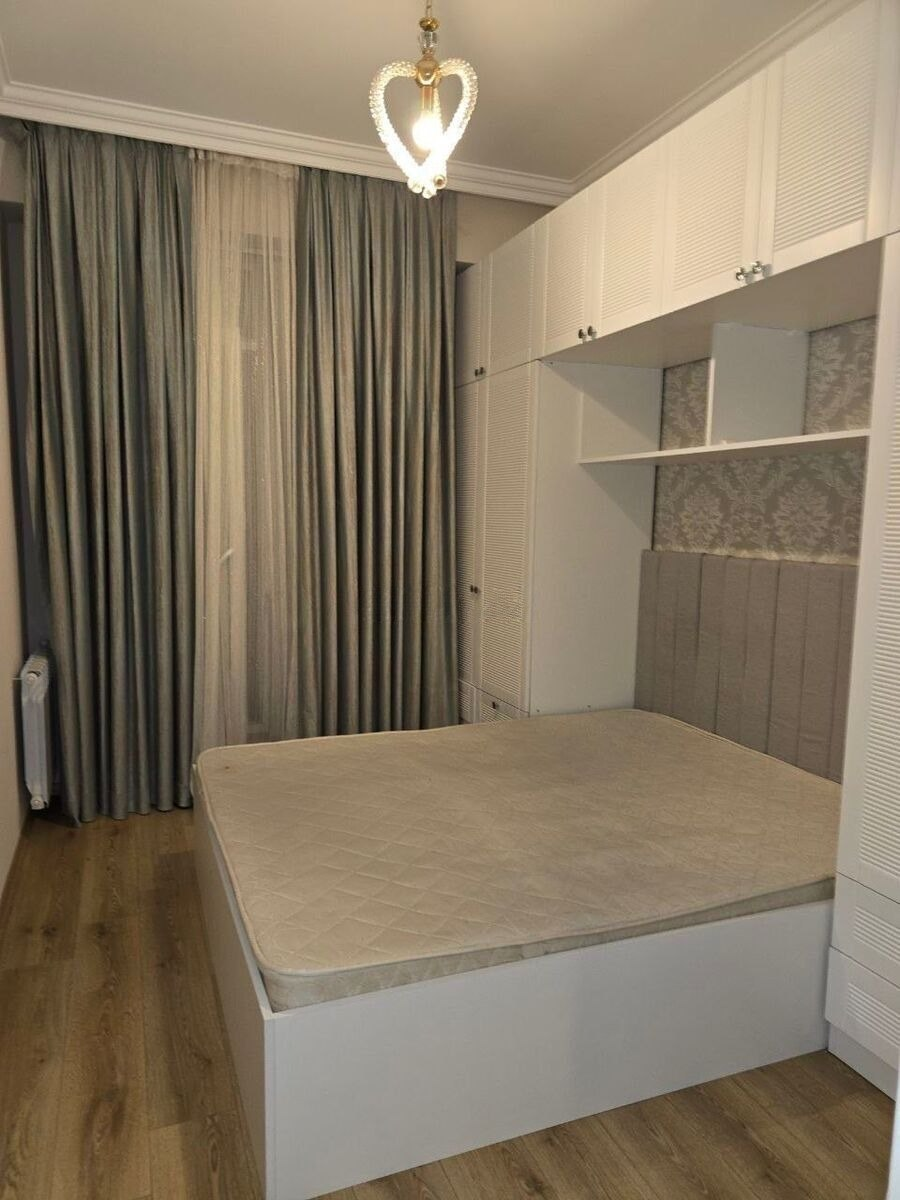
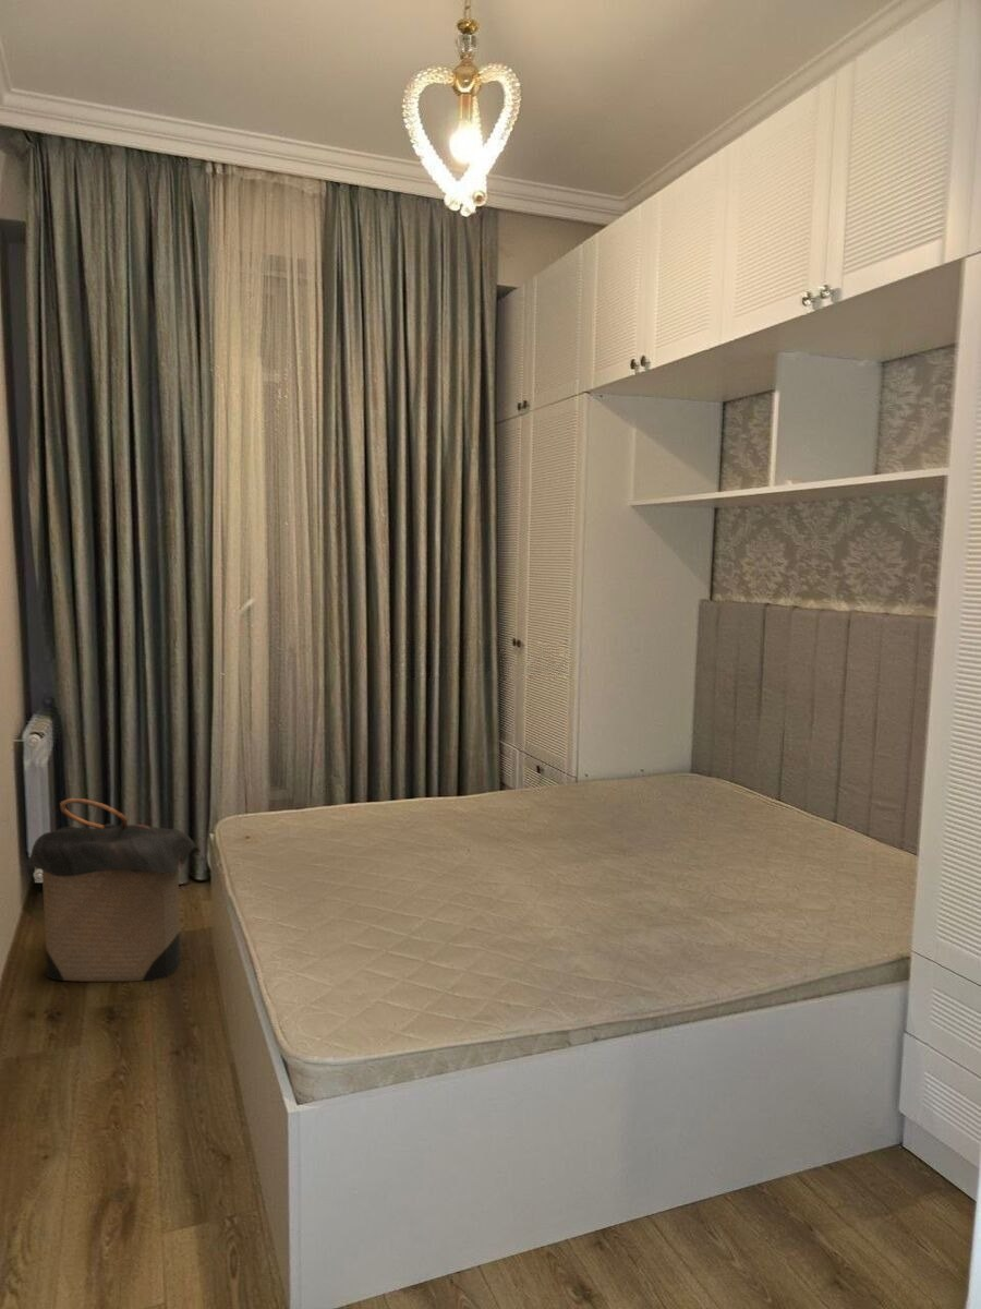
+ laundry hamper [21,797,202,983]
